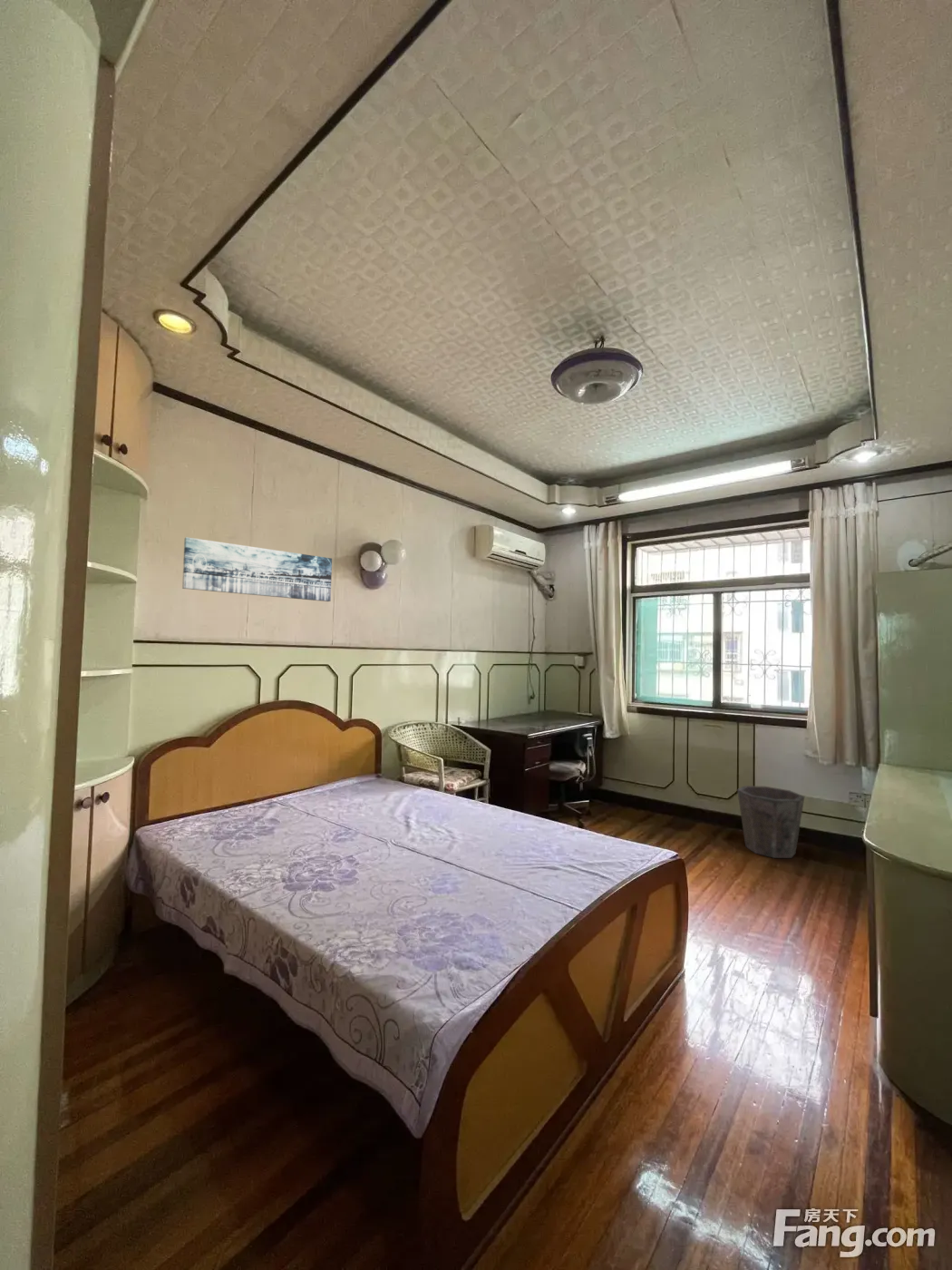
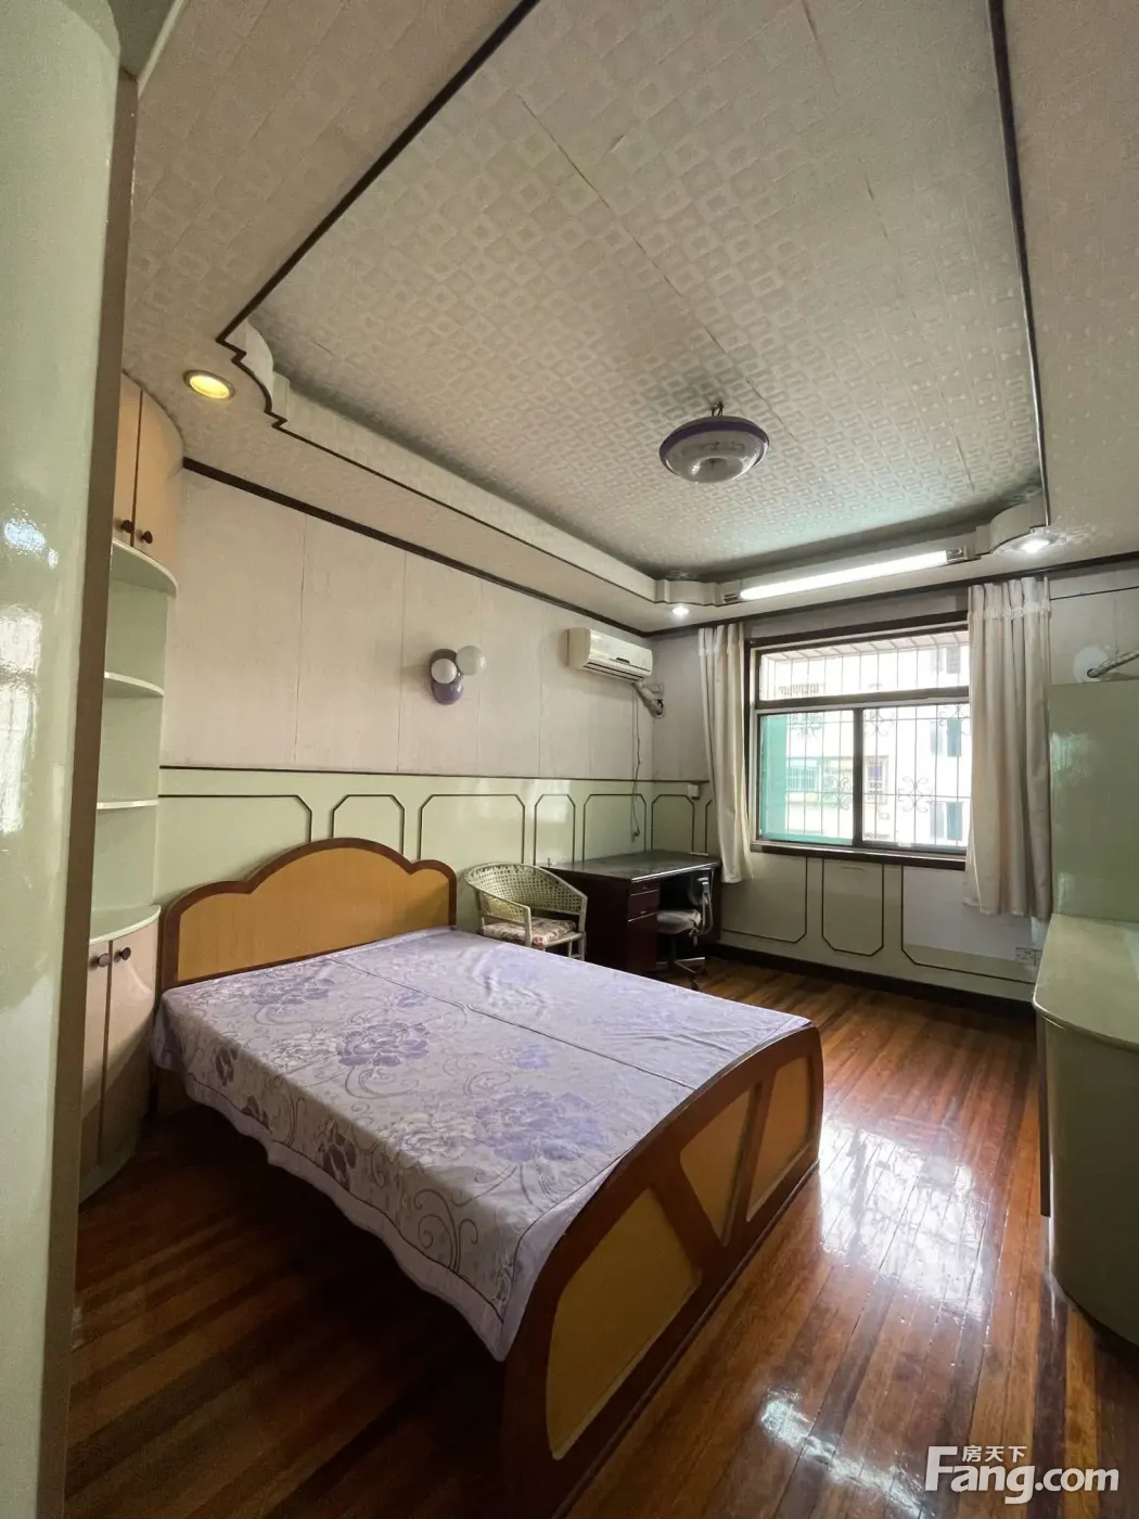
- waste bin [736,785,805,859]
- wall art [181,536,333,602]
